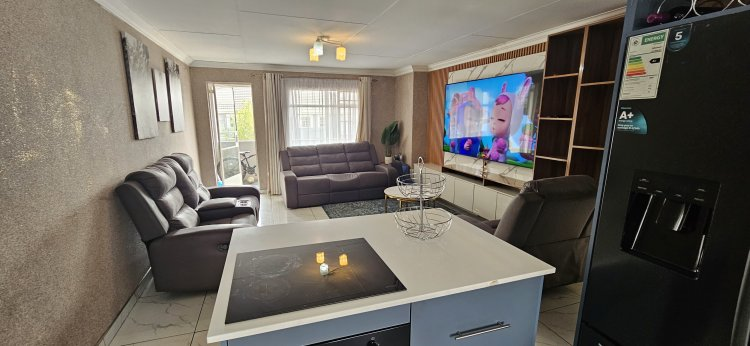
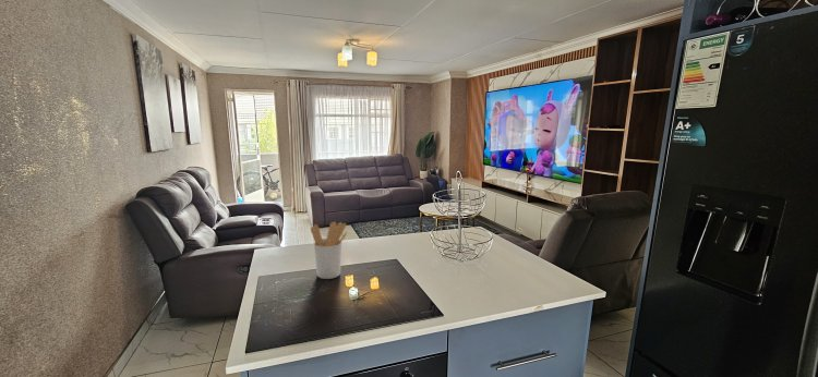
+ utensil holder [310,220,348,280]
